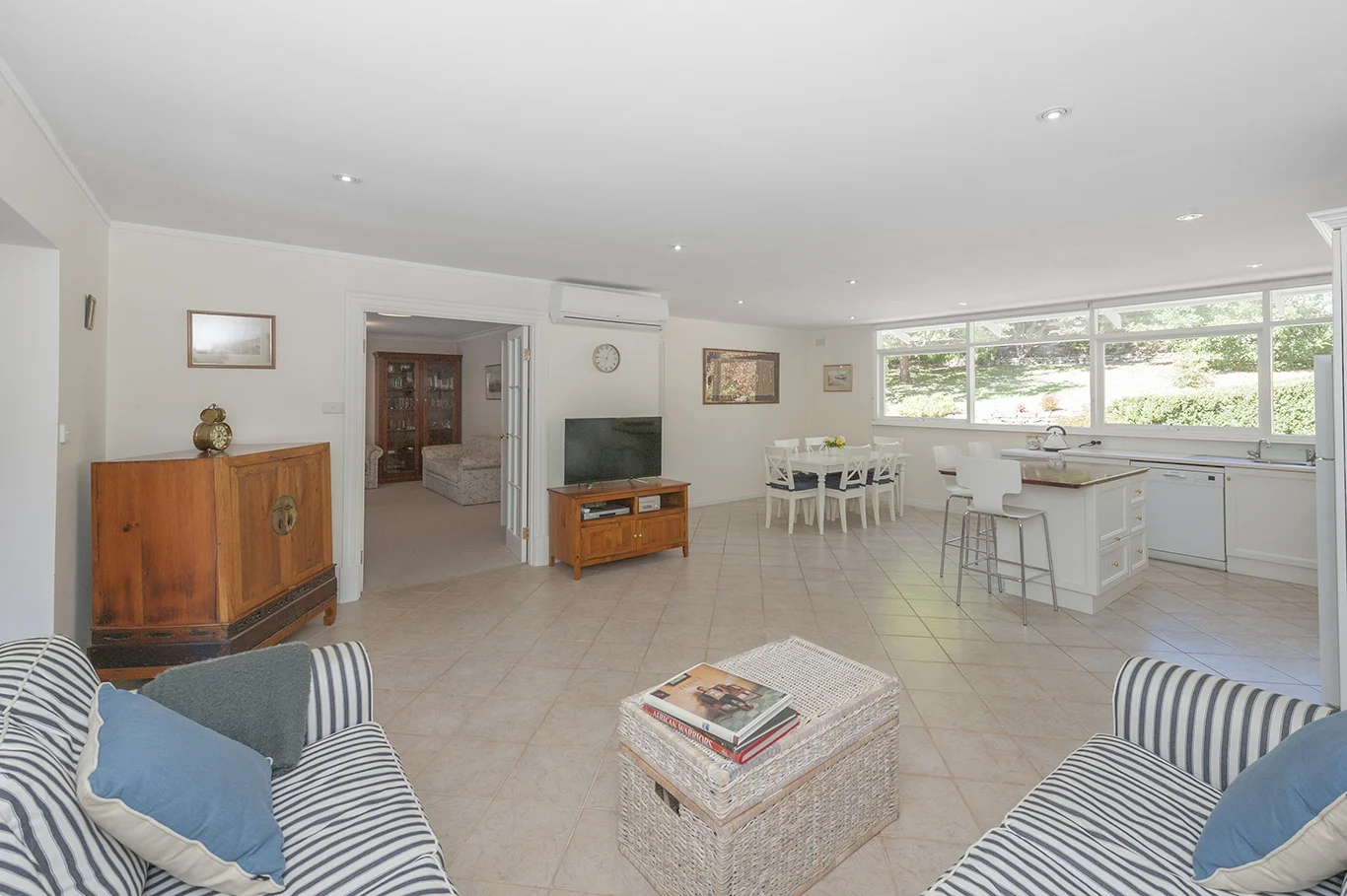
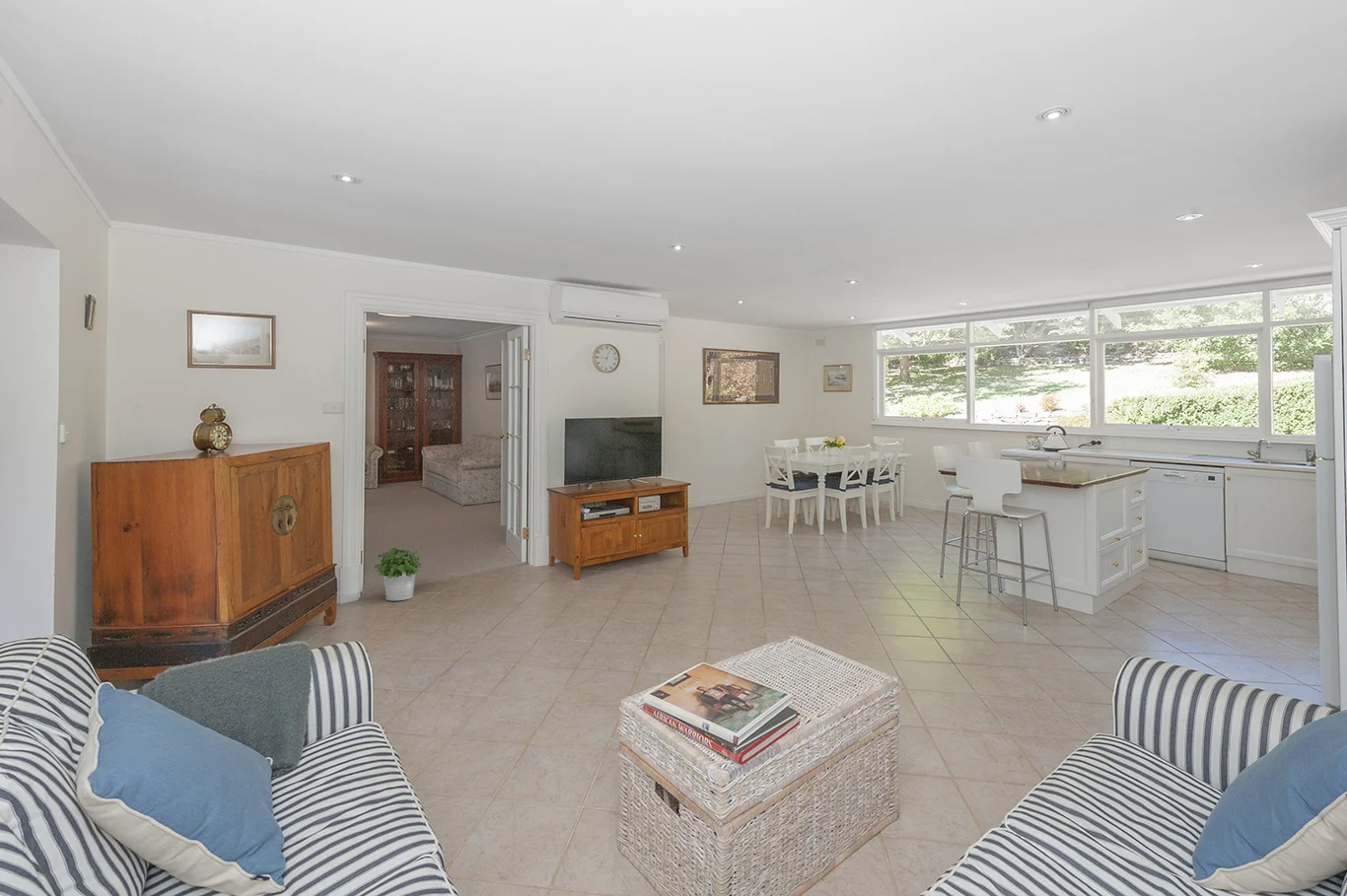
+ potted plant [374,546,422,601]
